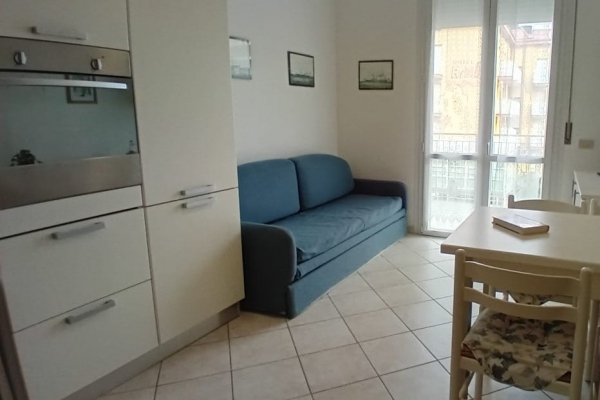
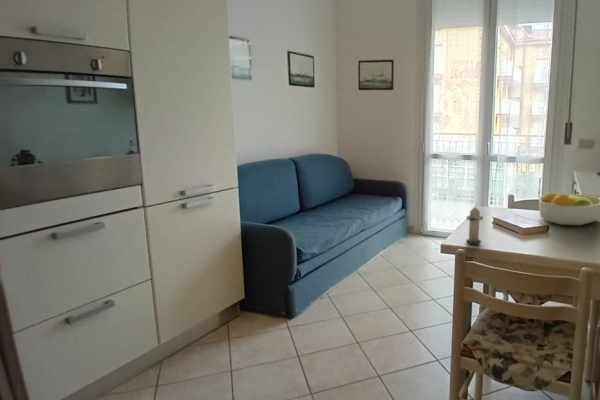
+ fruit bowl [538,191,600,226]
+ candle [465,207,484,245]
